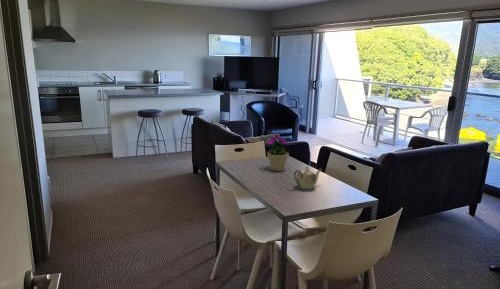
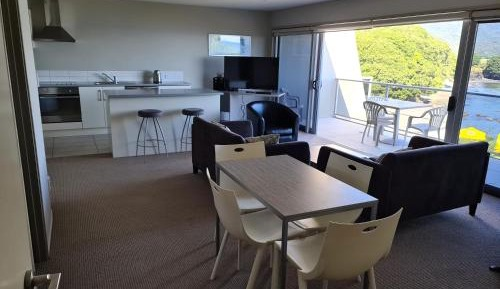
- teapot [293,166,323,190]
- flower pot [266,131,291,172]
